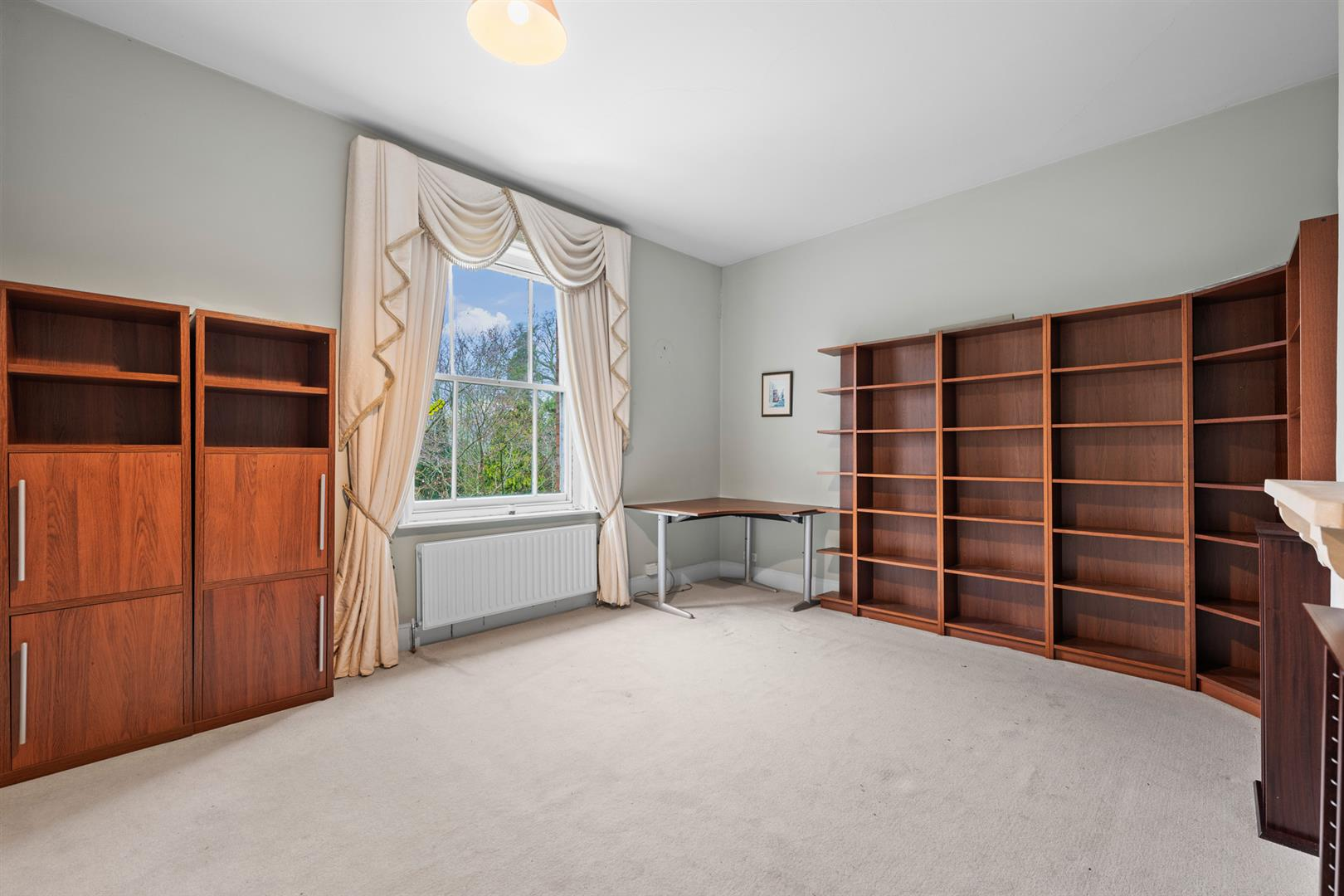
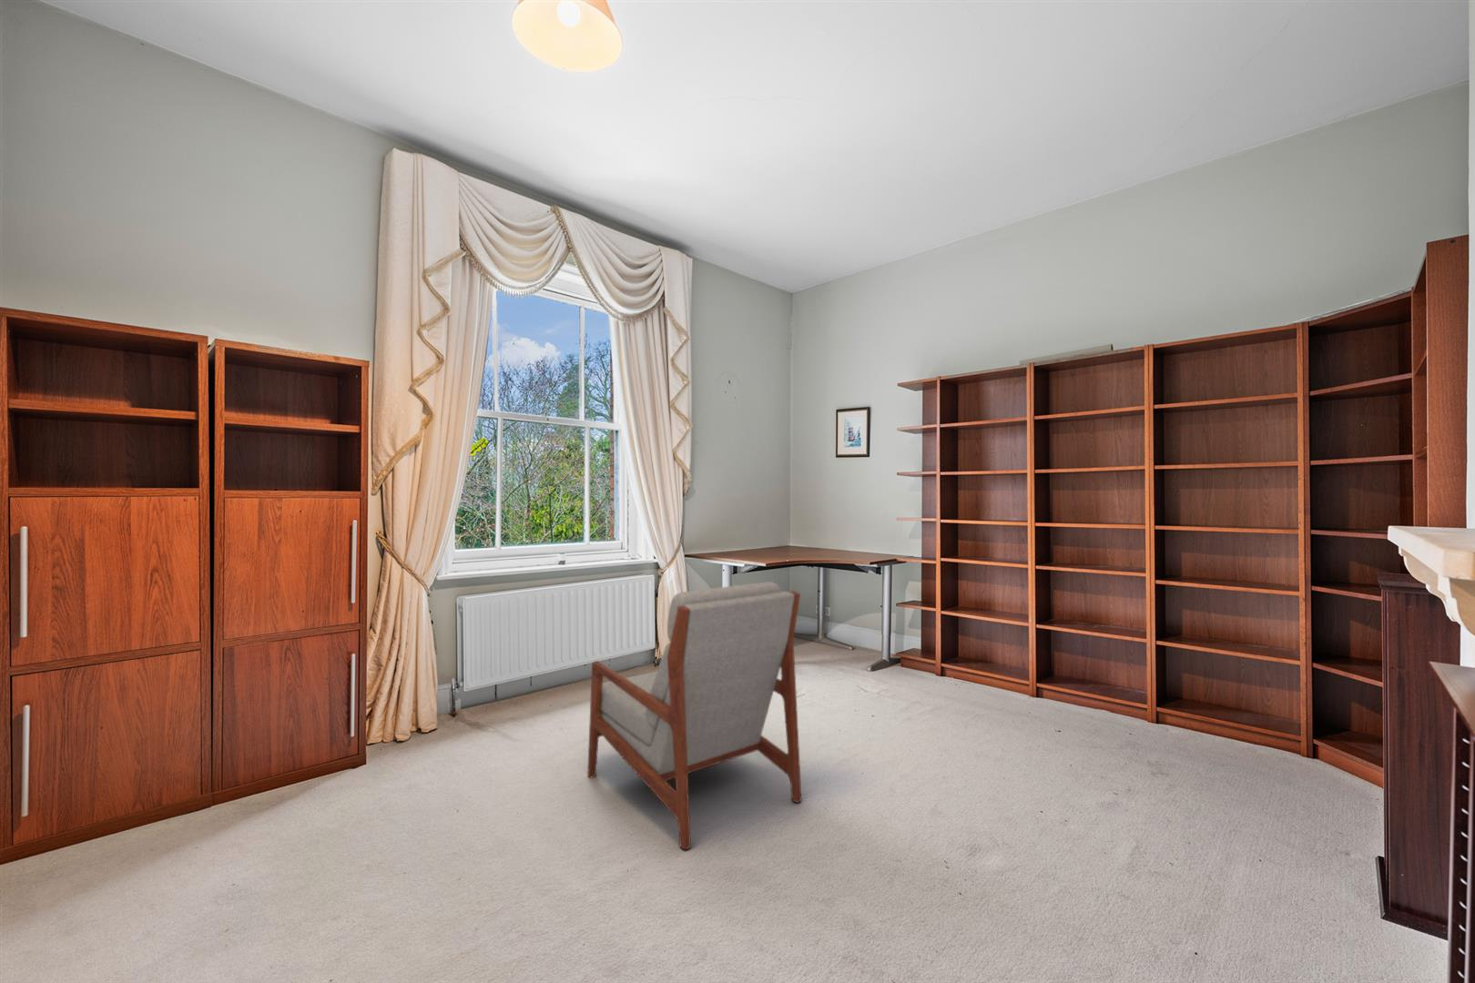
+ armchair [586,580,802,850]
